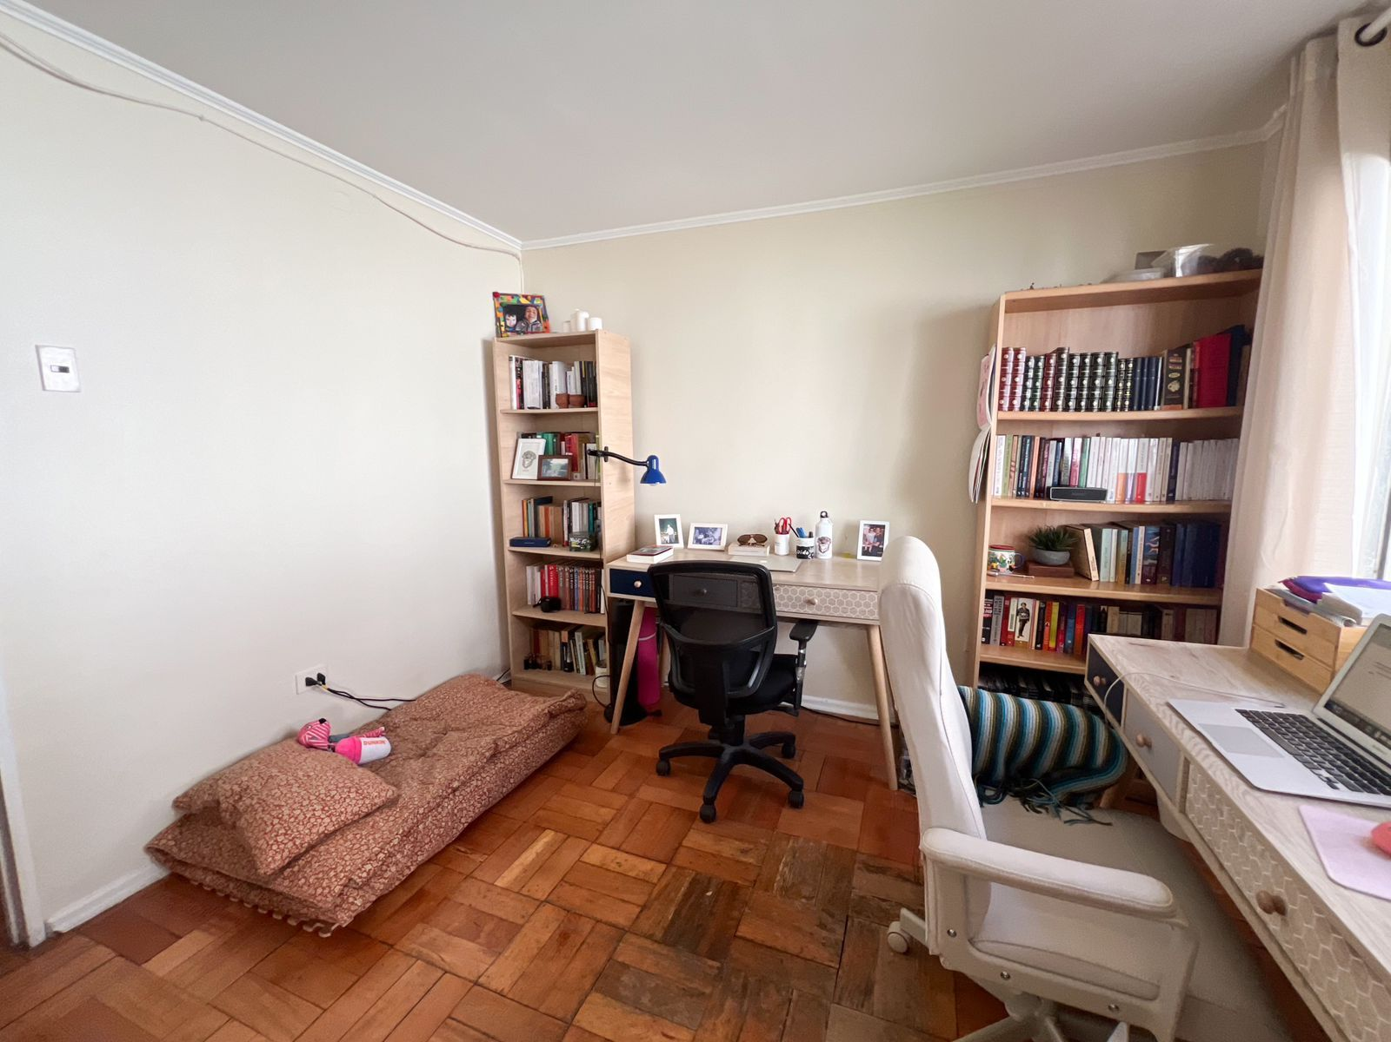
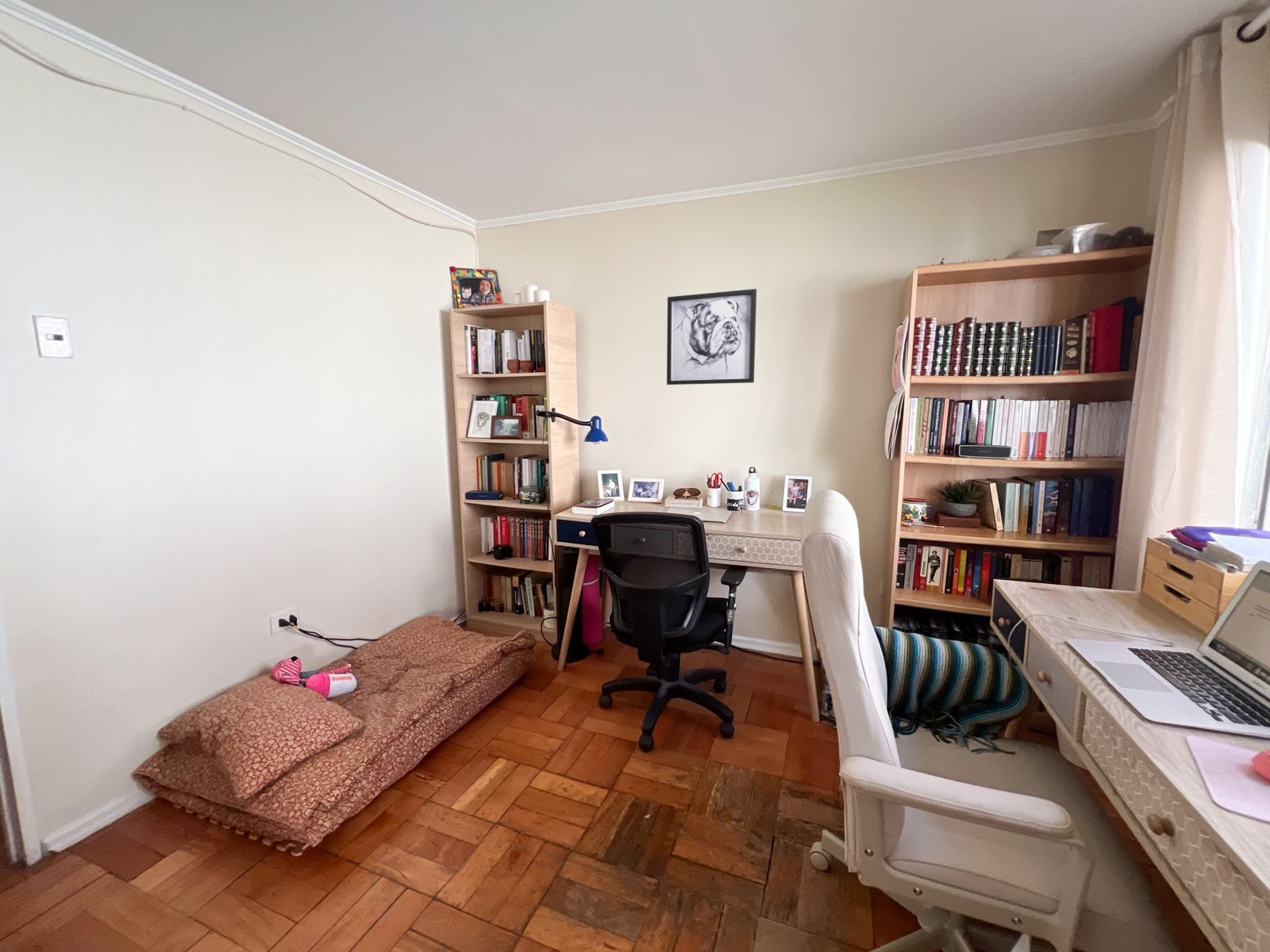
+ wall art [666,288,757,386]
